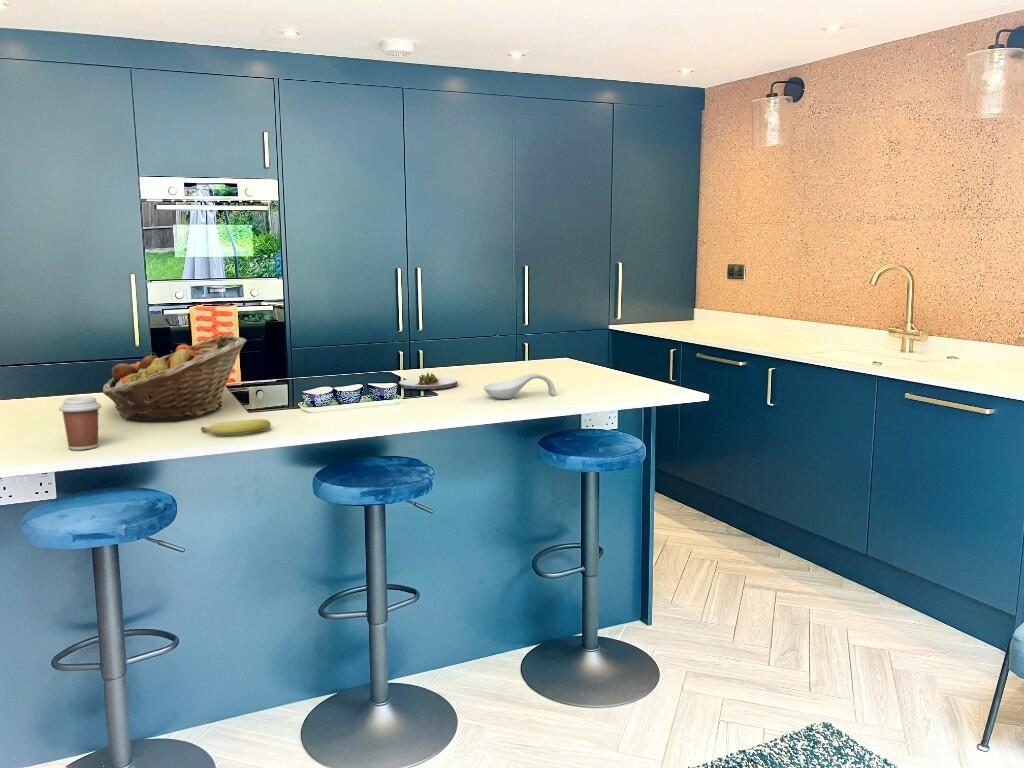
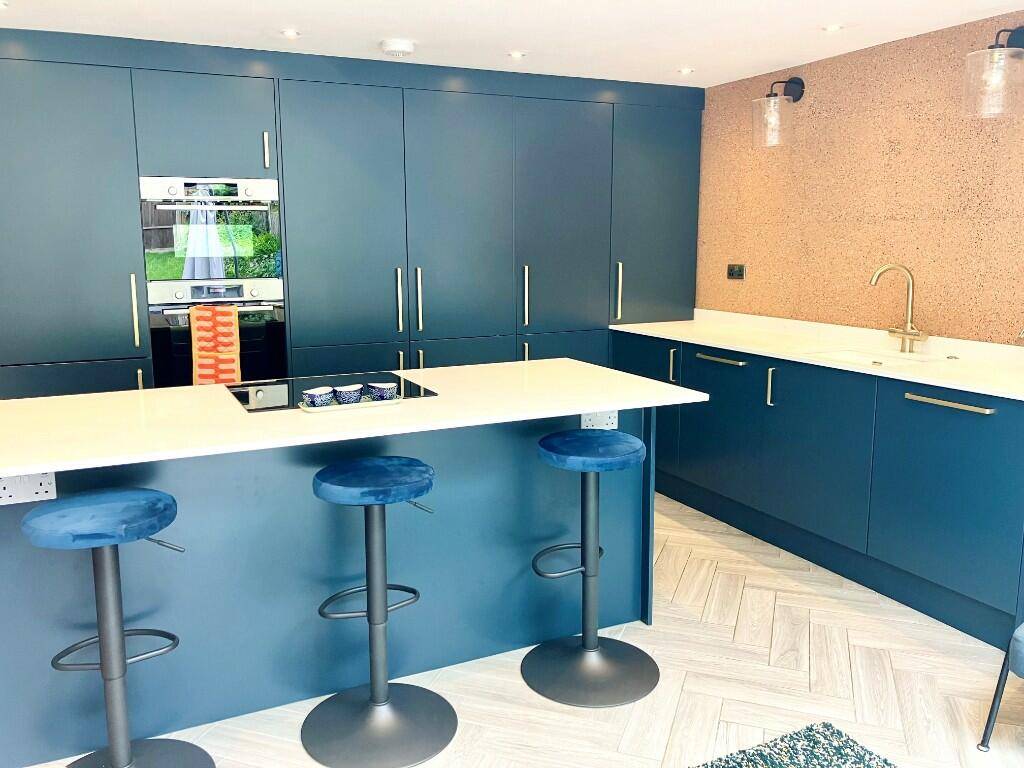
- salad plate [398,372,459,390]
- coffee cup [58,395,102,451]
- fruit [200,418,272,436]
- fruit basket [102,335,248,421]
- spoon rest [483,373,557,400]
